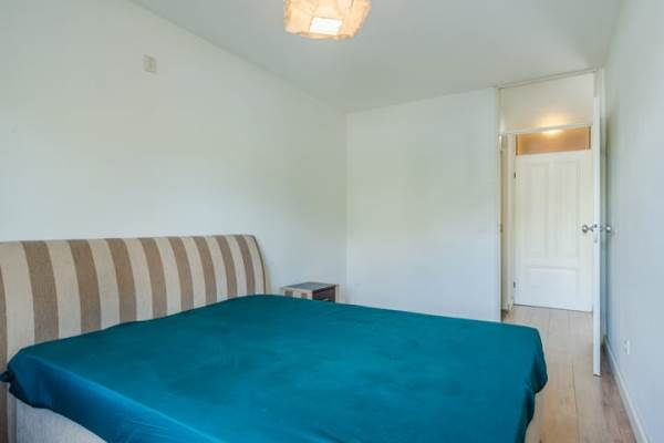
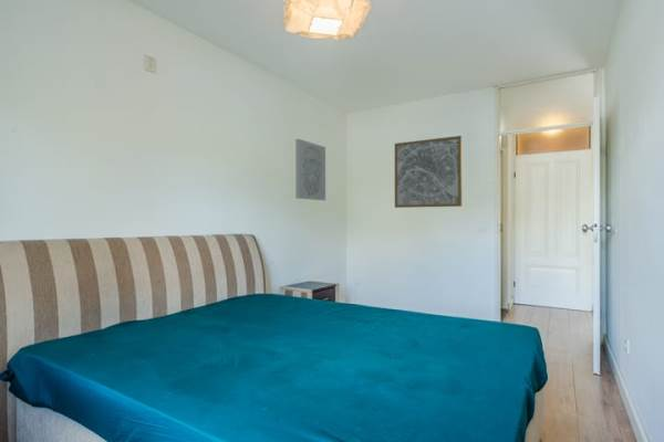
+ wall art [394,135,463,209]
+ wall art [294,138,326,201]
